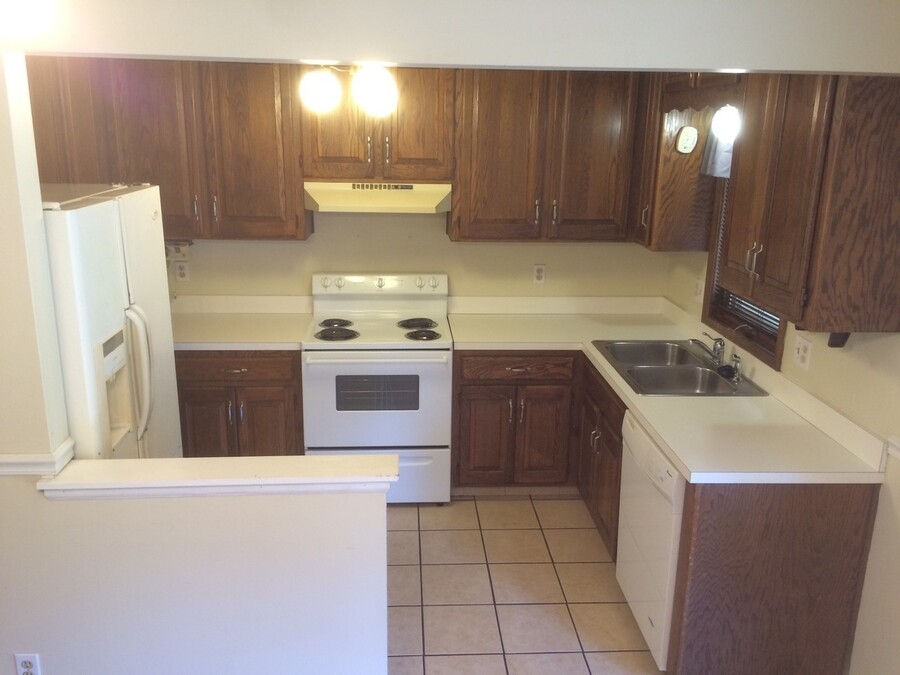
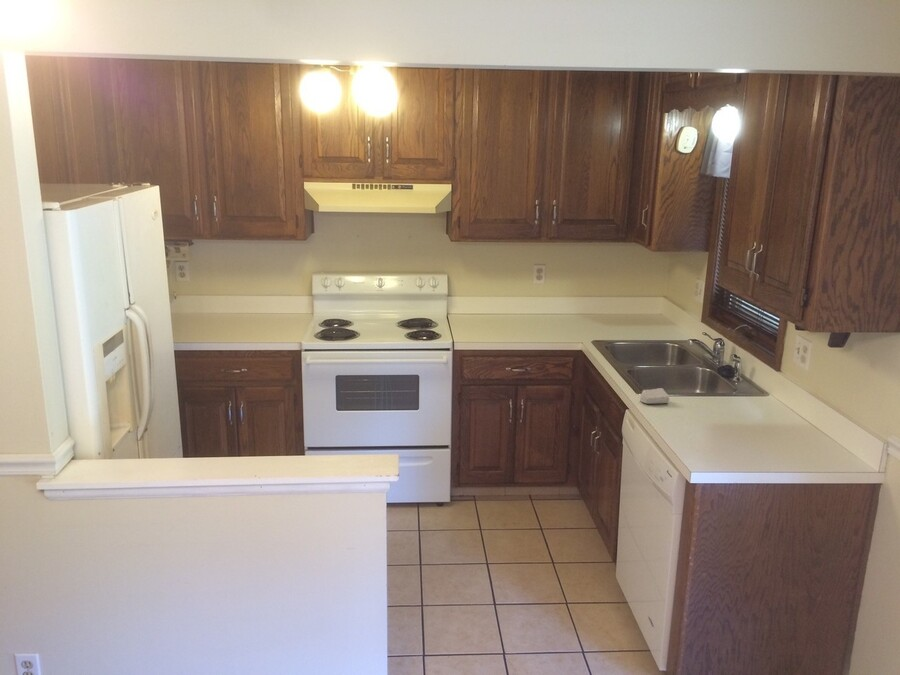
+ soap bar [639,387,670,405]
